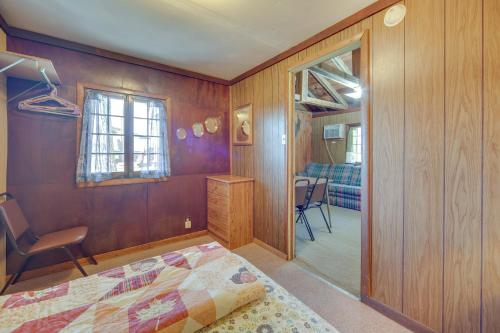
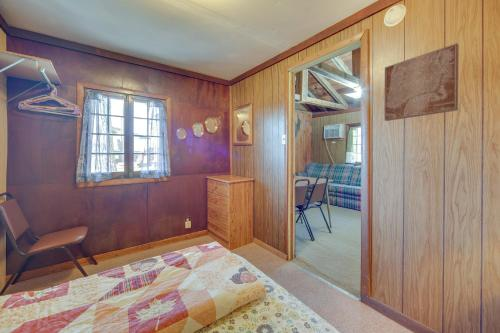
+ wall art [384,42,460,122]
